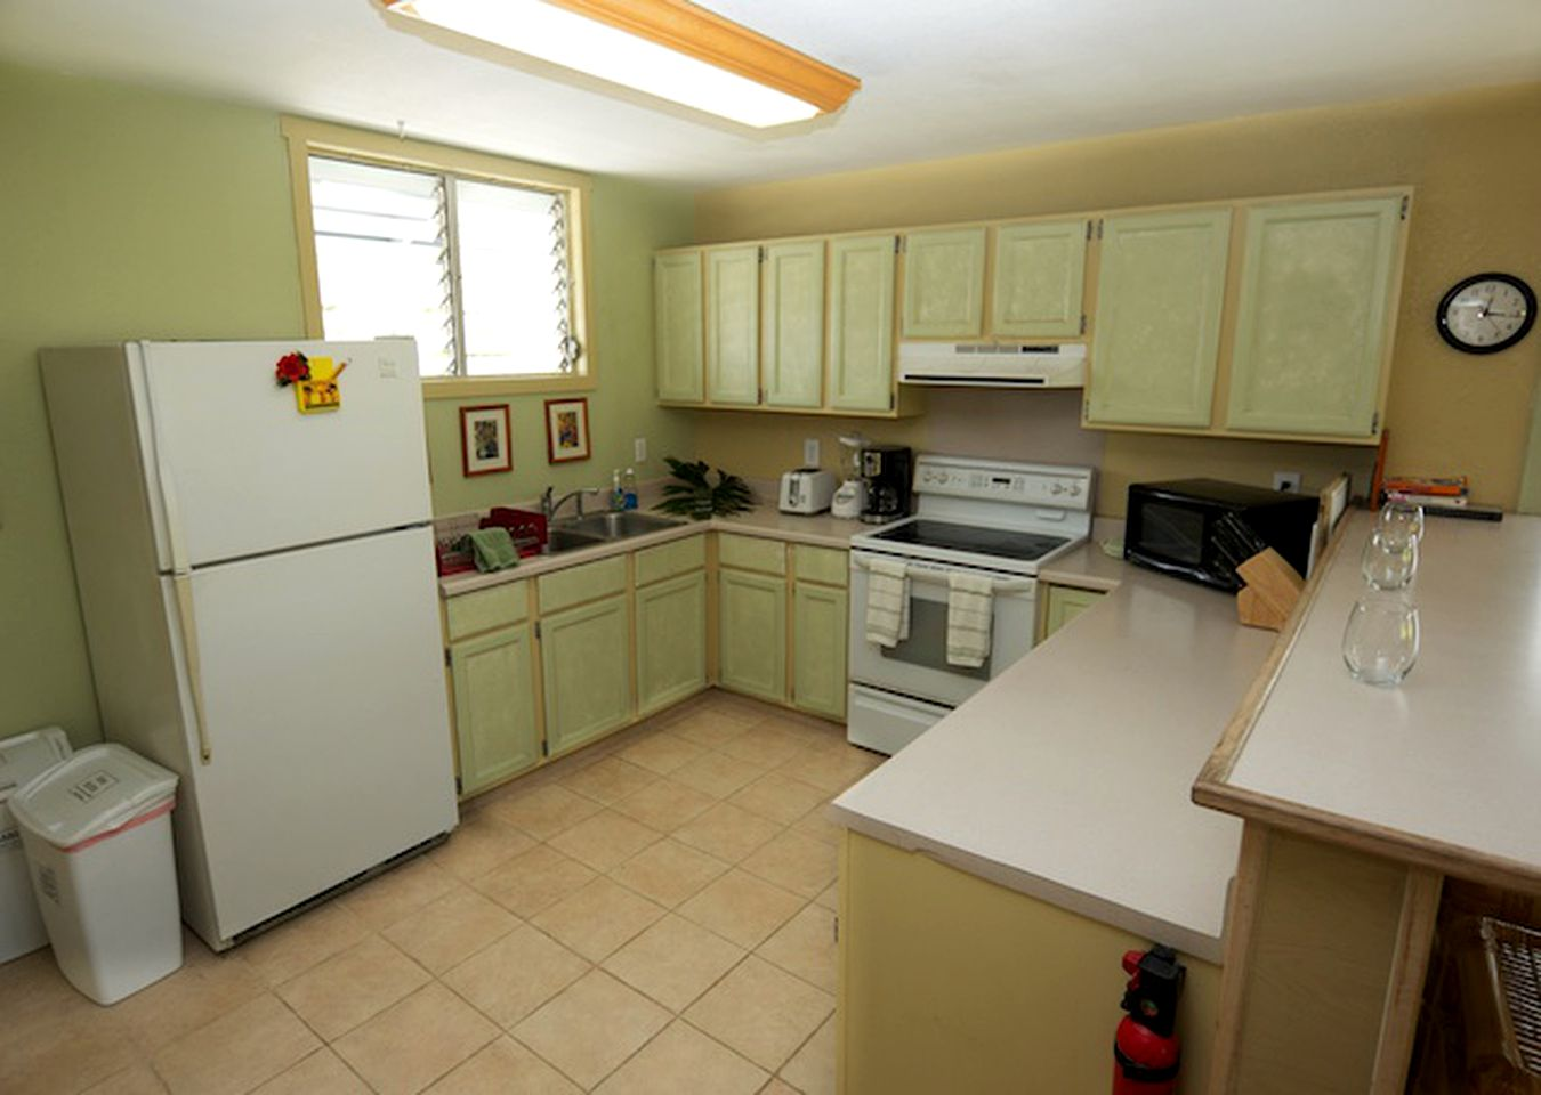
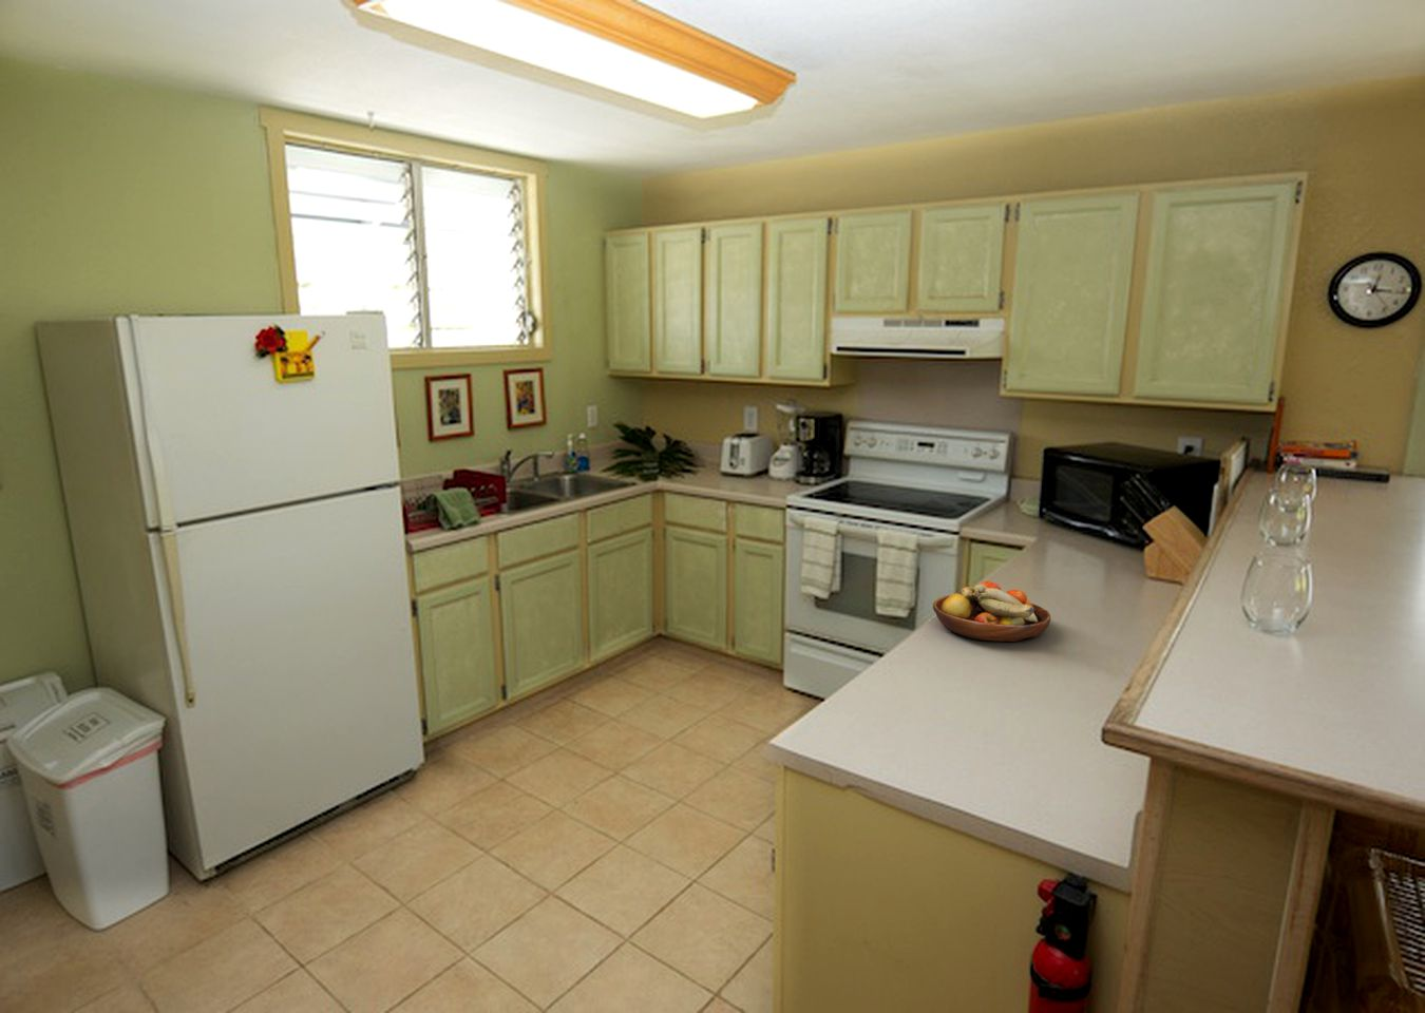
+ fruit bowl [932,580,1051,642]
